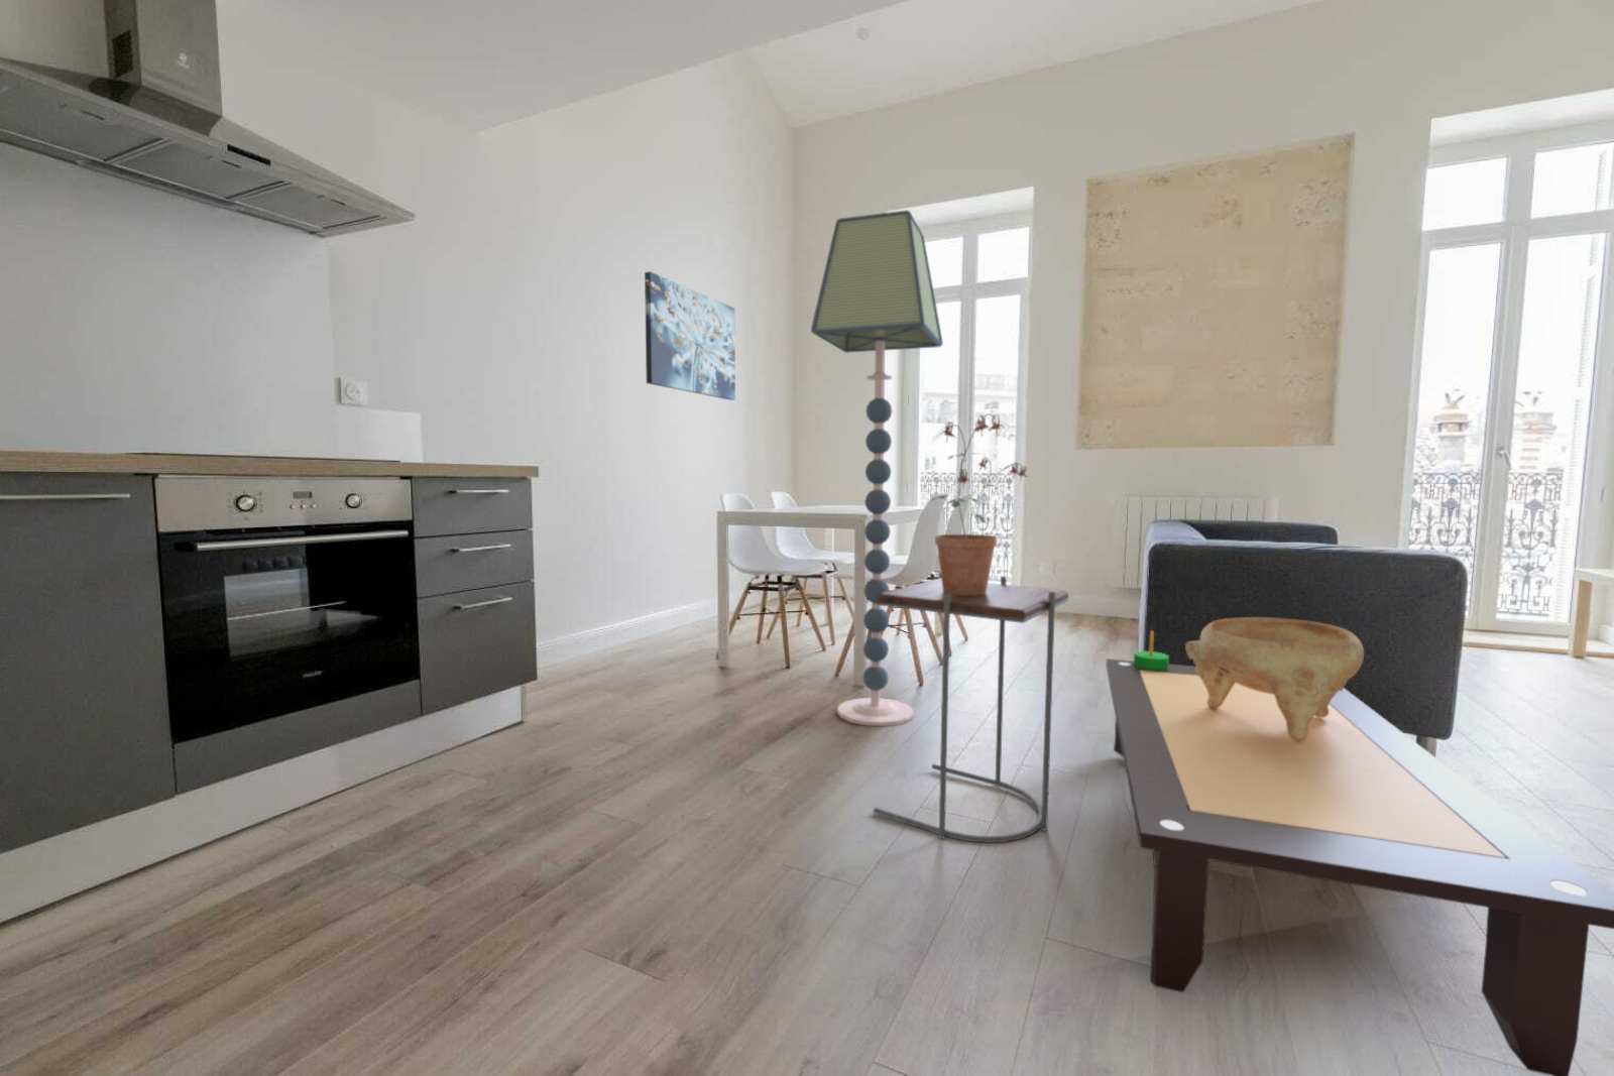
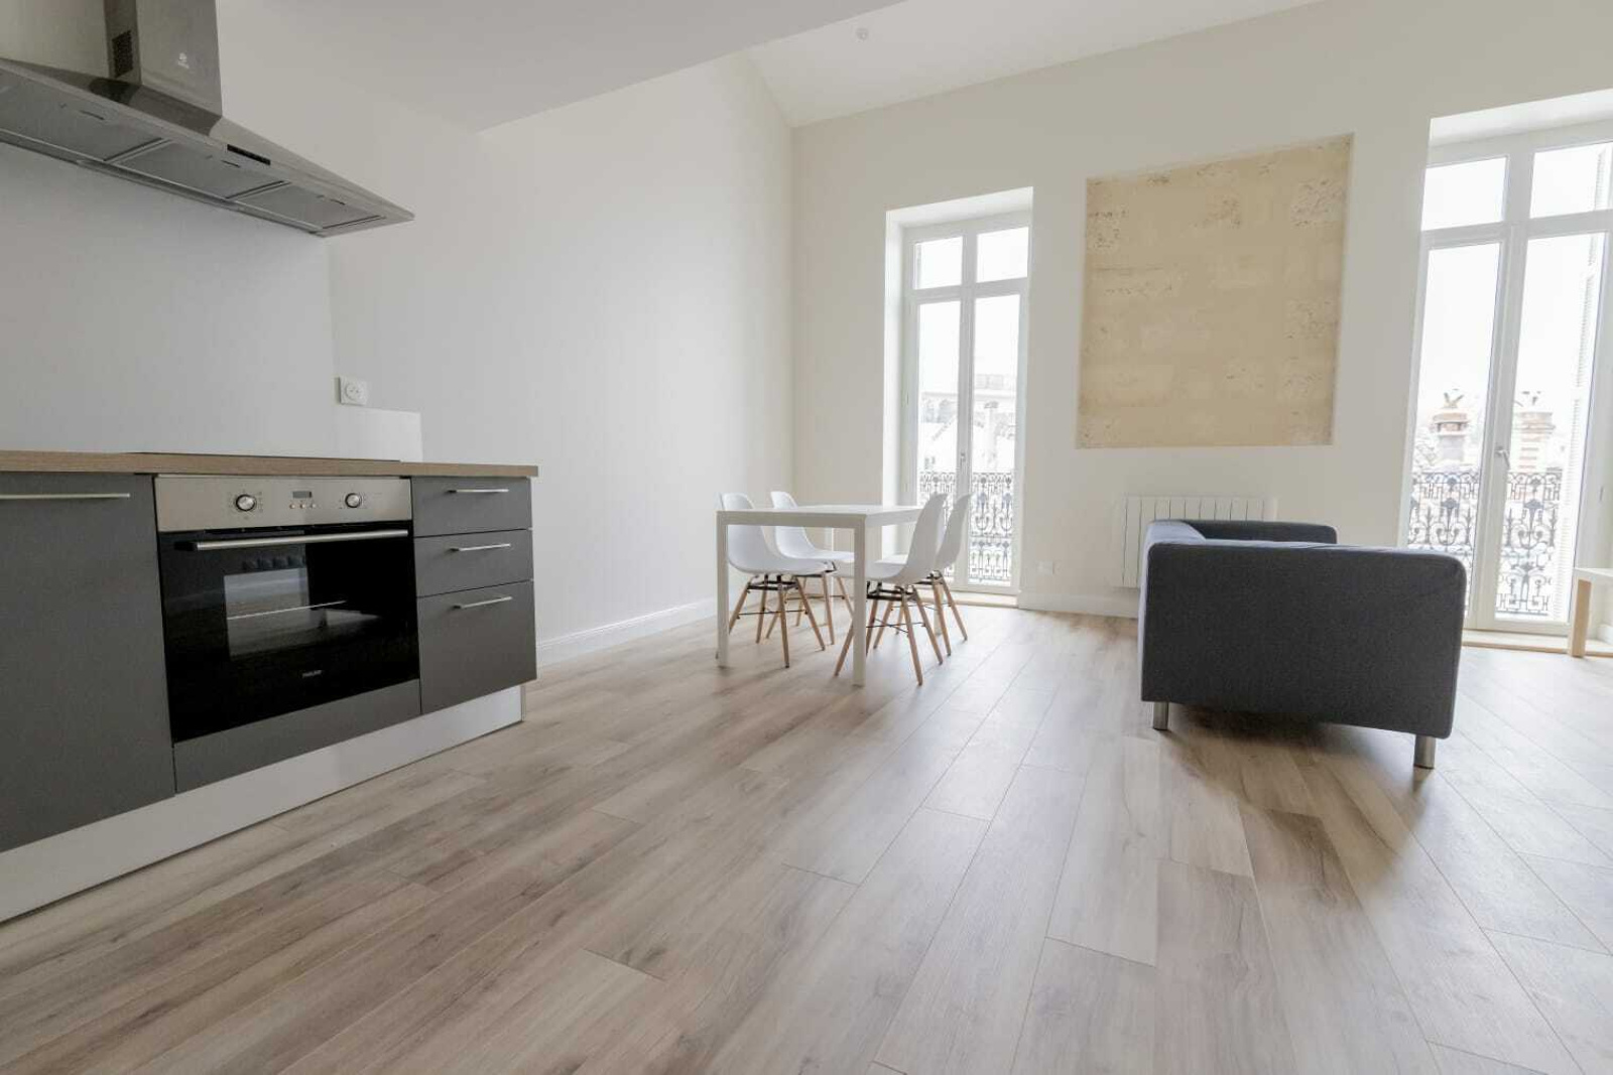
- coffee table [1105,658,1614,1076]
- wall art [644,270,736,401]
- floor lamp [811,210,944,727]
- side table [873,575,1069,843]
- decorative bowl [1184,616,1365,740]
- candle [1132,628,1170,670]
- potted plant [929,412,1029,596]
